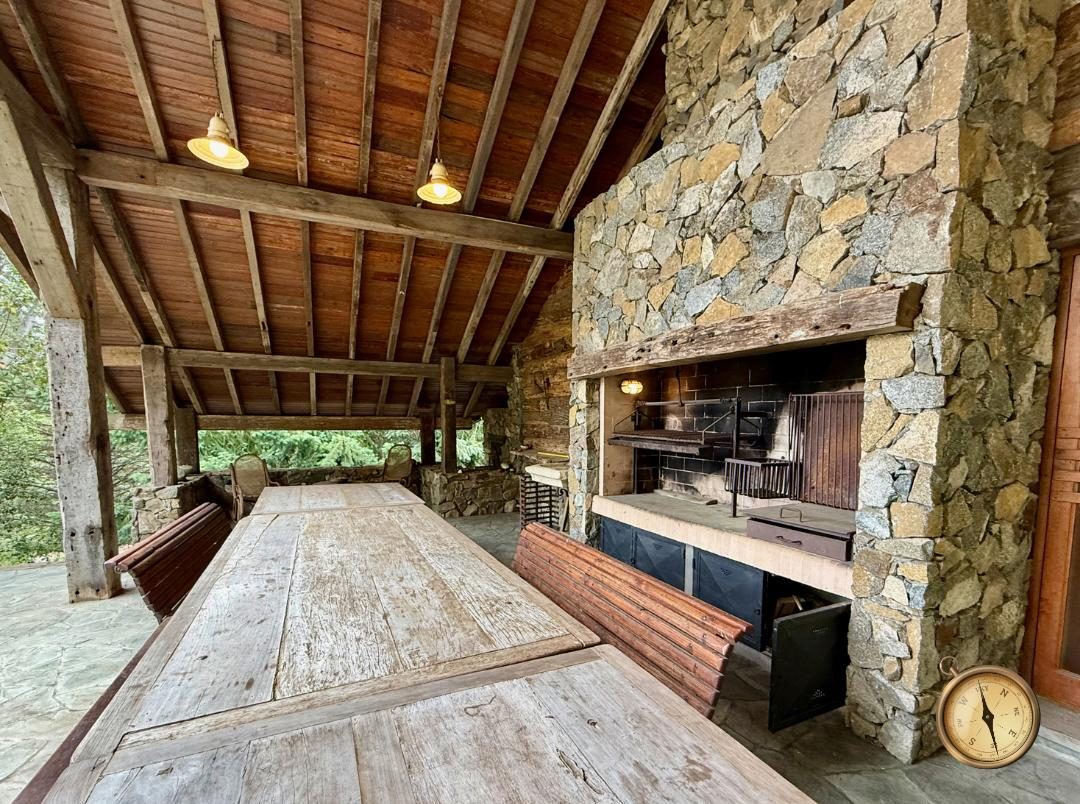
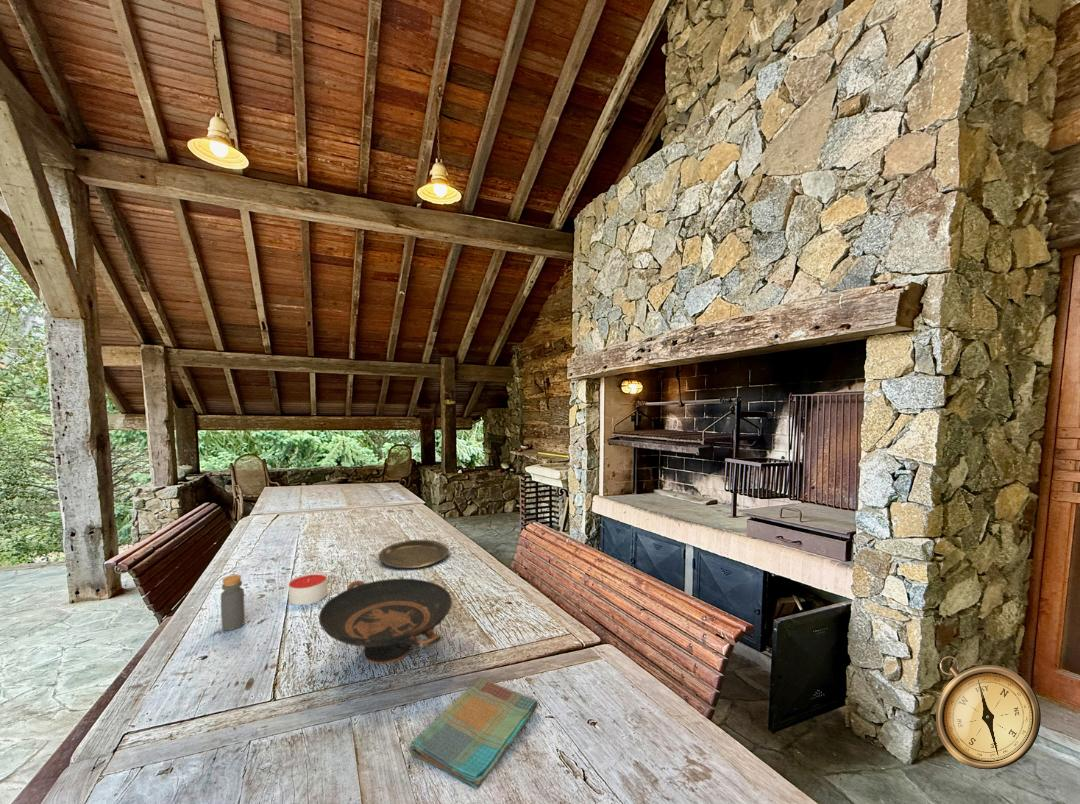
+ bottle [220,574,246,631]
+ decorative bowl [318,578,453,665]
+ dish towel [408,677,539,791]
+ candle [288,572,328,606]
+ plate [378,539,450,569]
